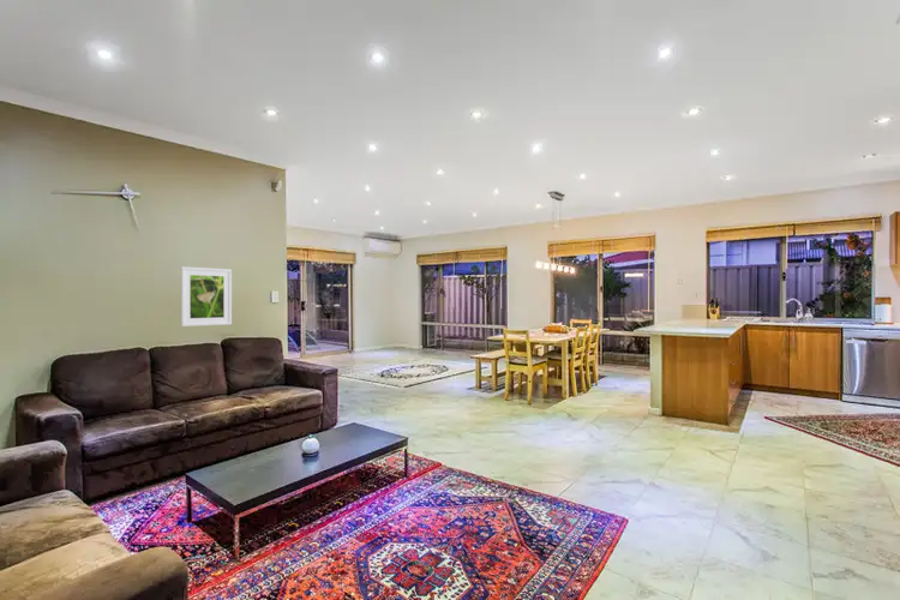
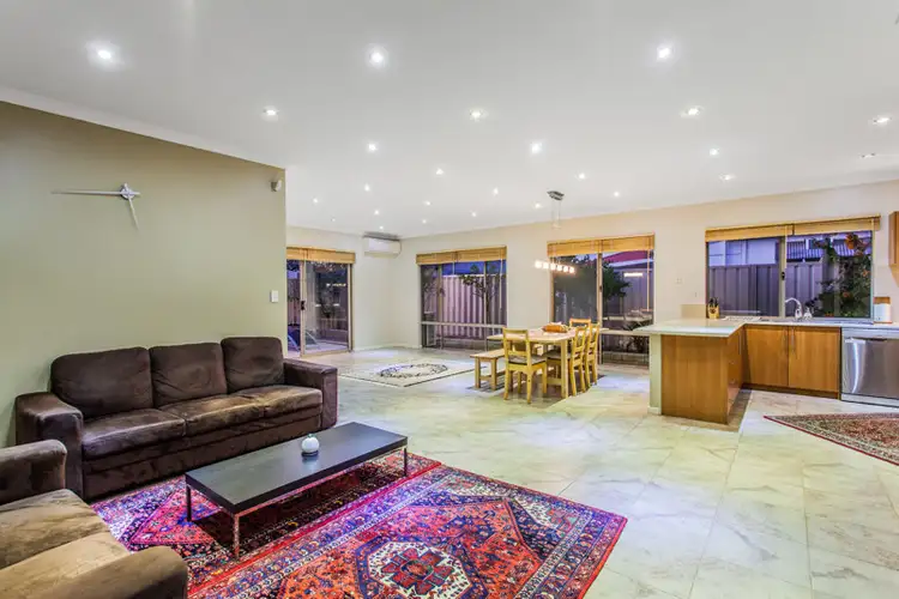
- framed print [180,265,233,328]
